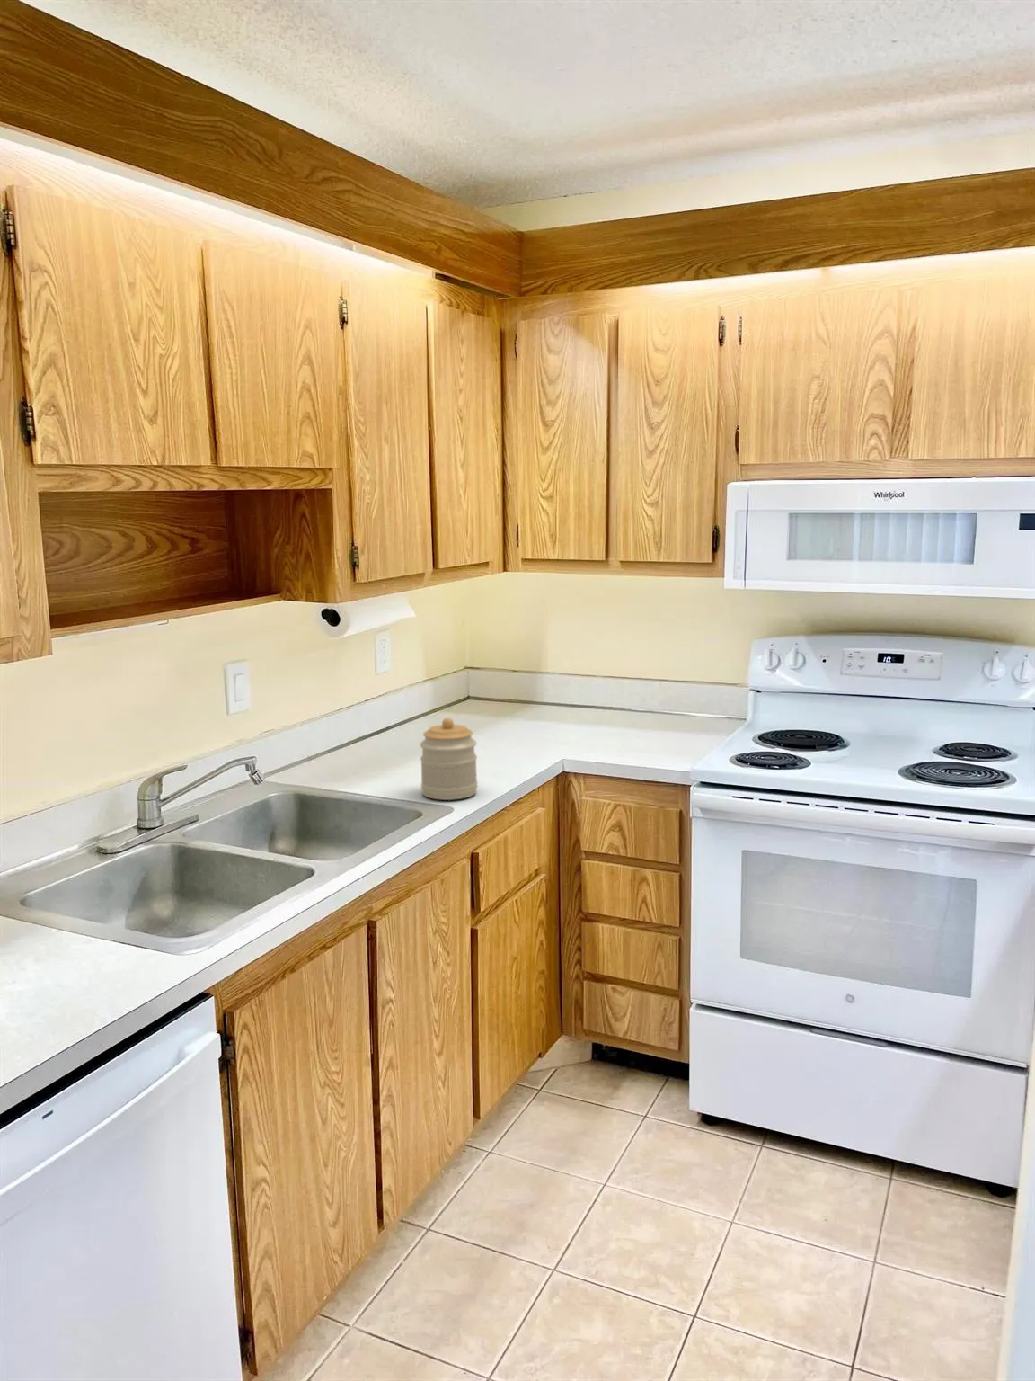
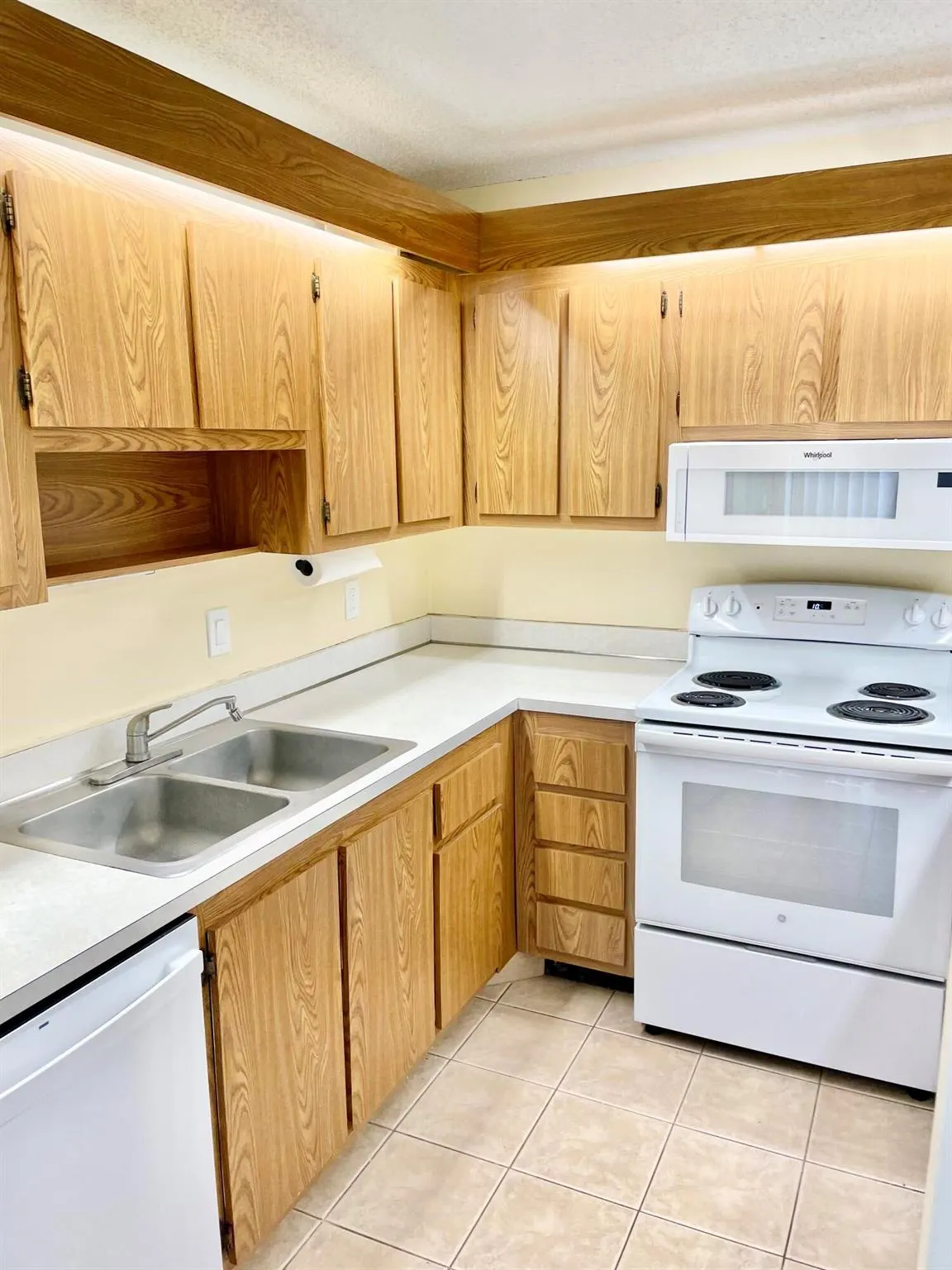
- jar [419,717,478,801]
